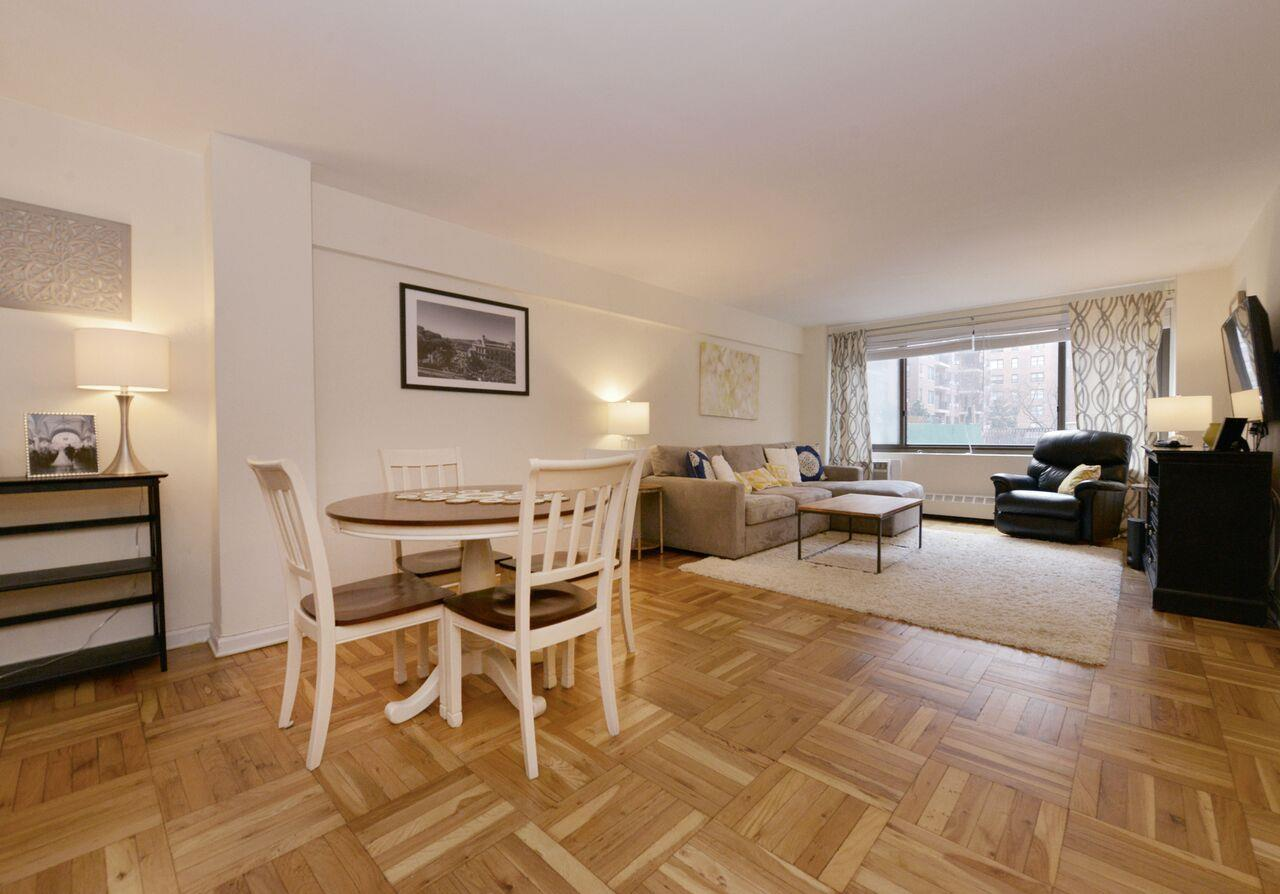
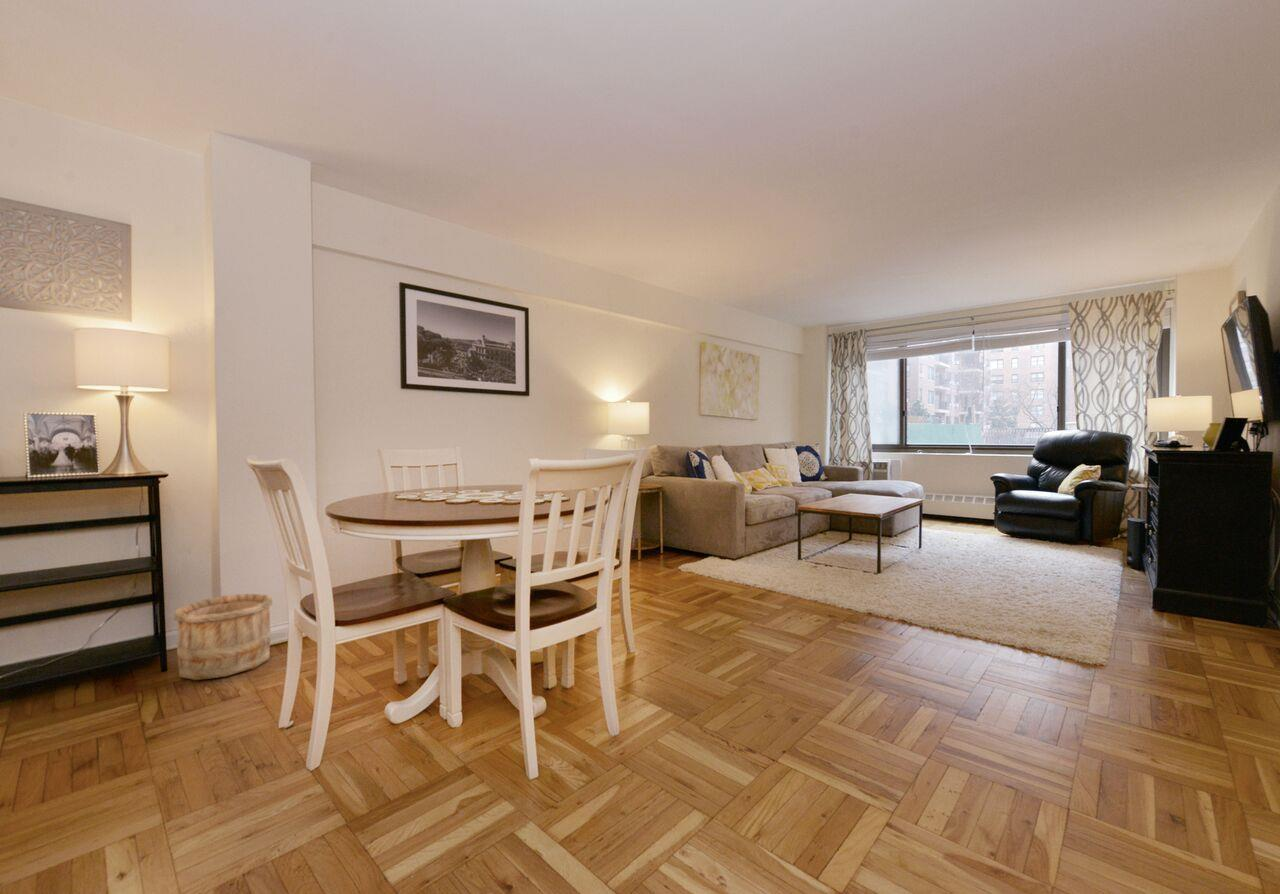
+ wooden bucket [173,593,273,681]
